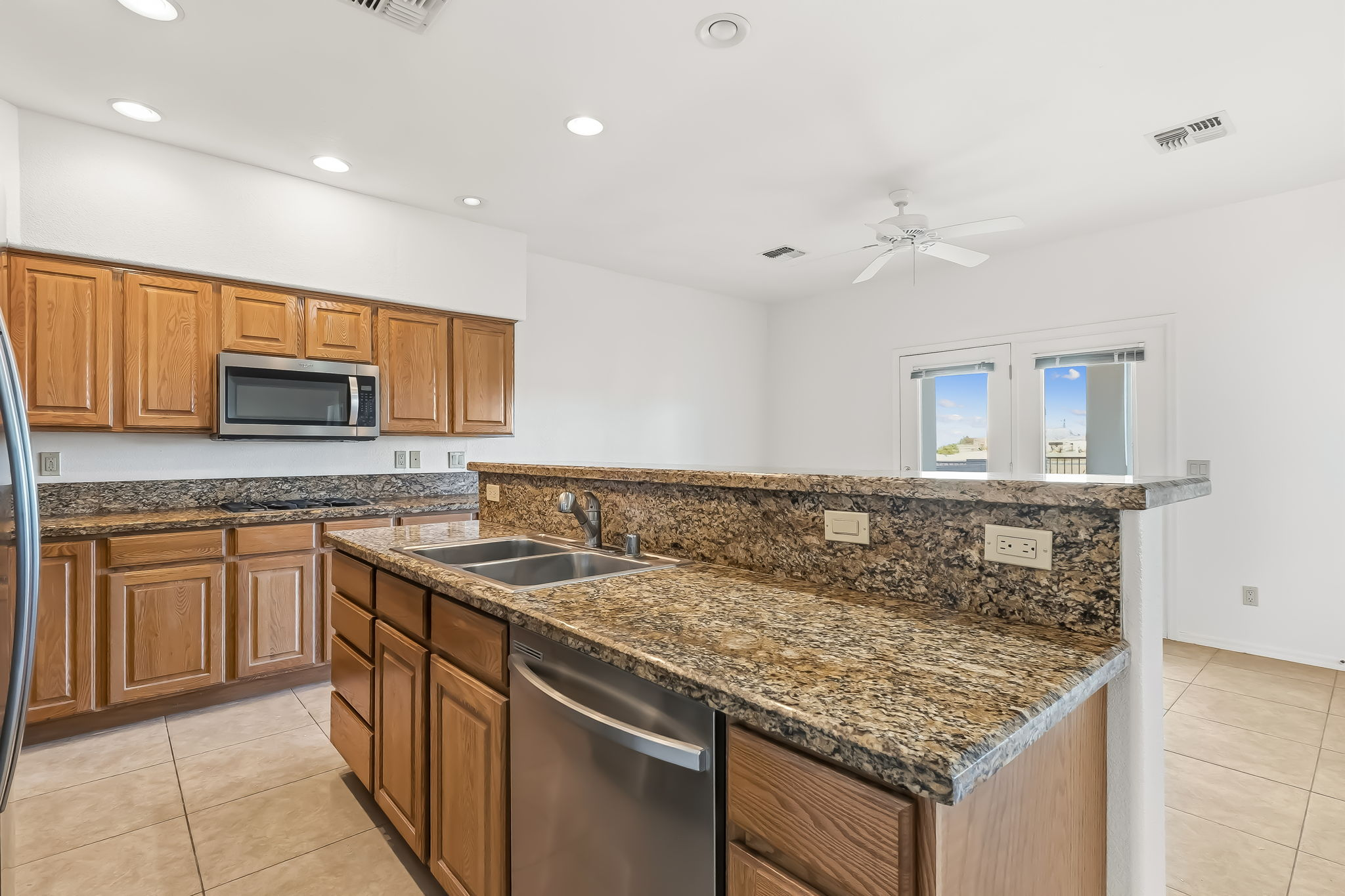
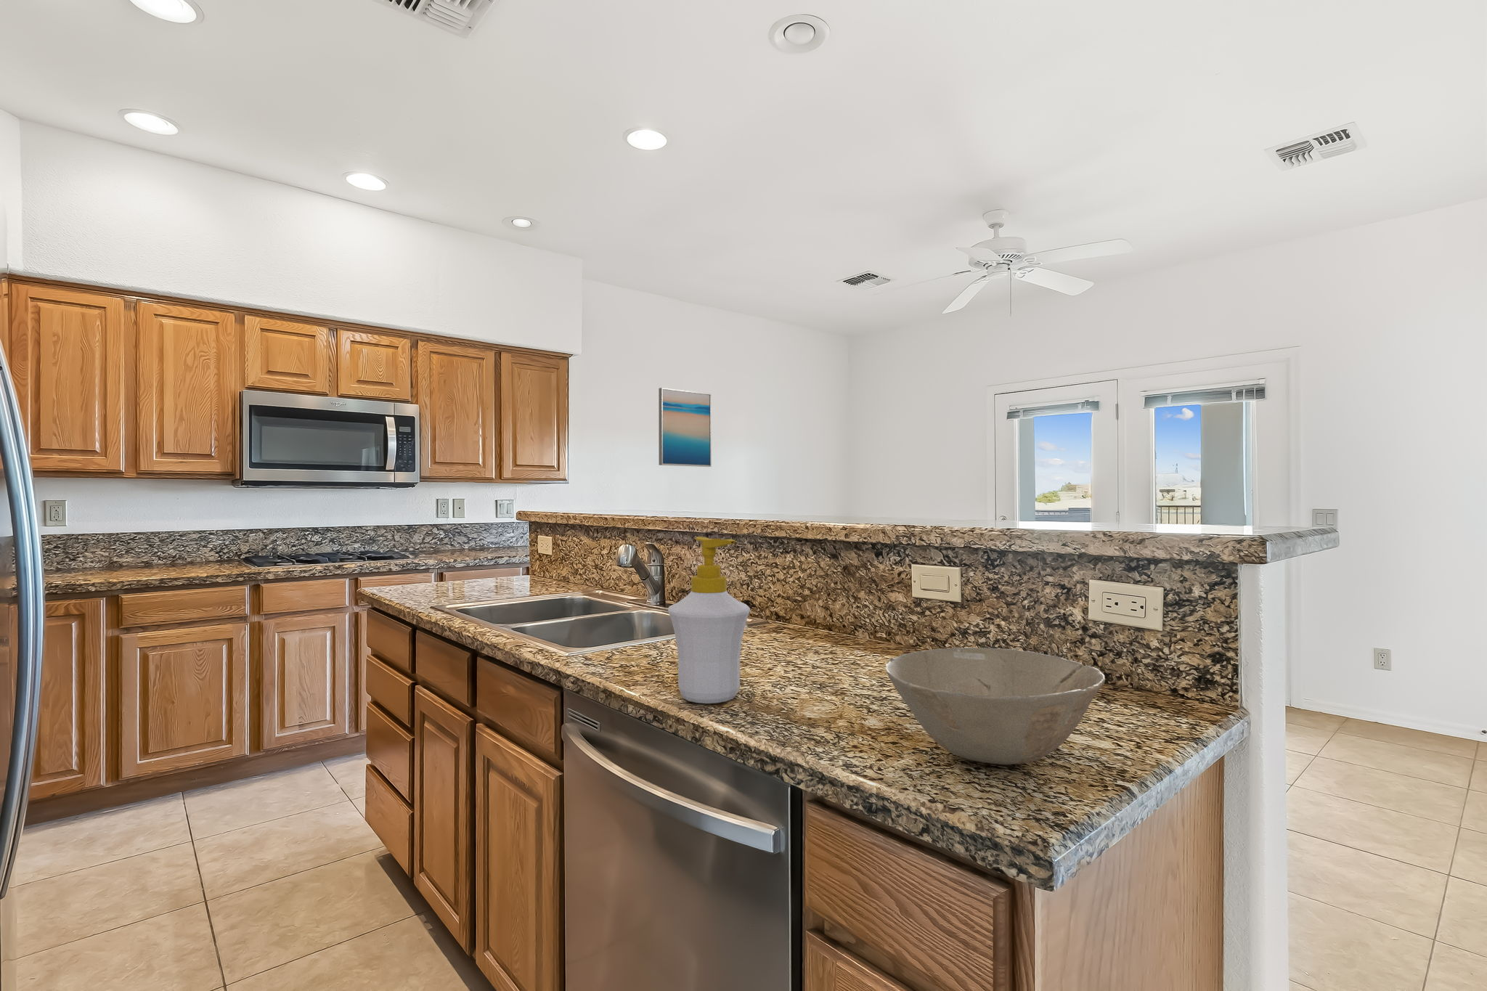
+ bowl [884,647,1106,765]
+ wall art [658,387,712,468]
+ soap bottle [668,535,751,705]
